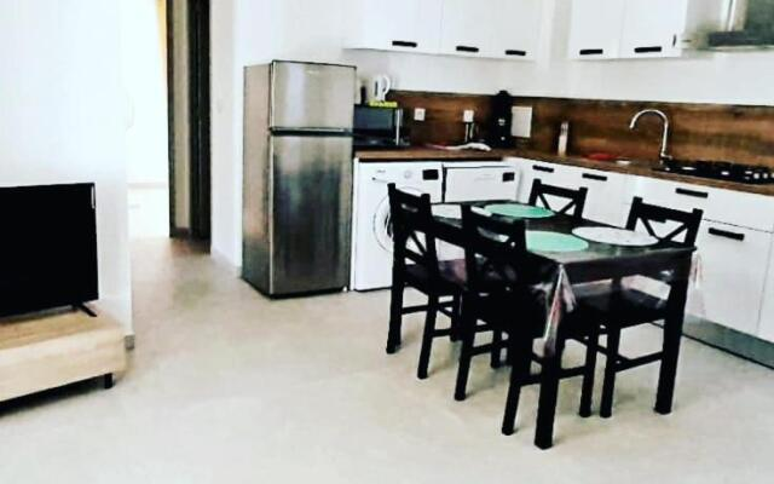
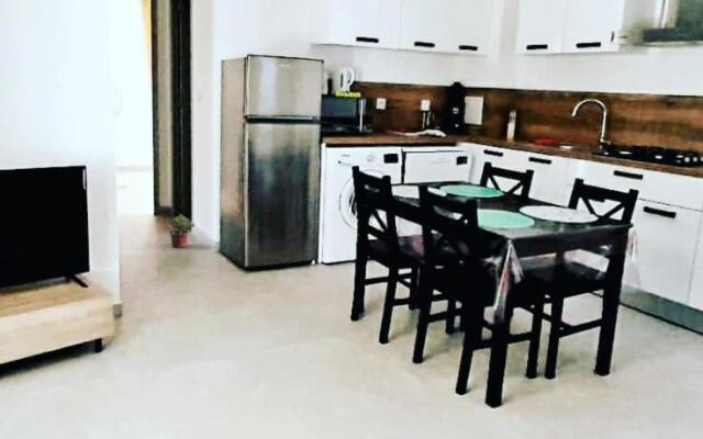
+ potted plant [166,213,196,249]
